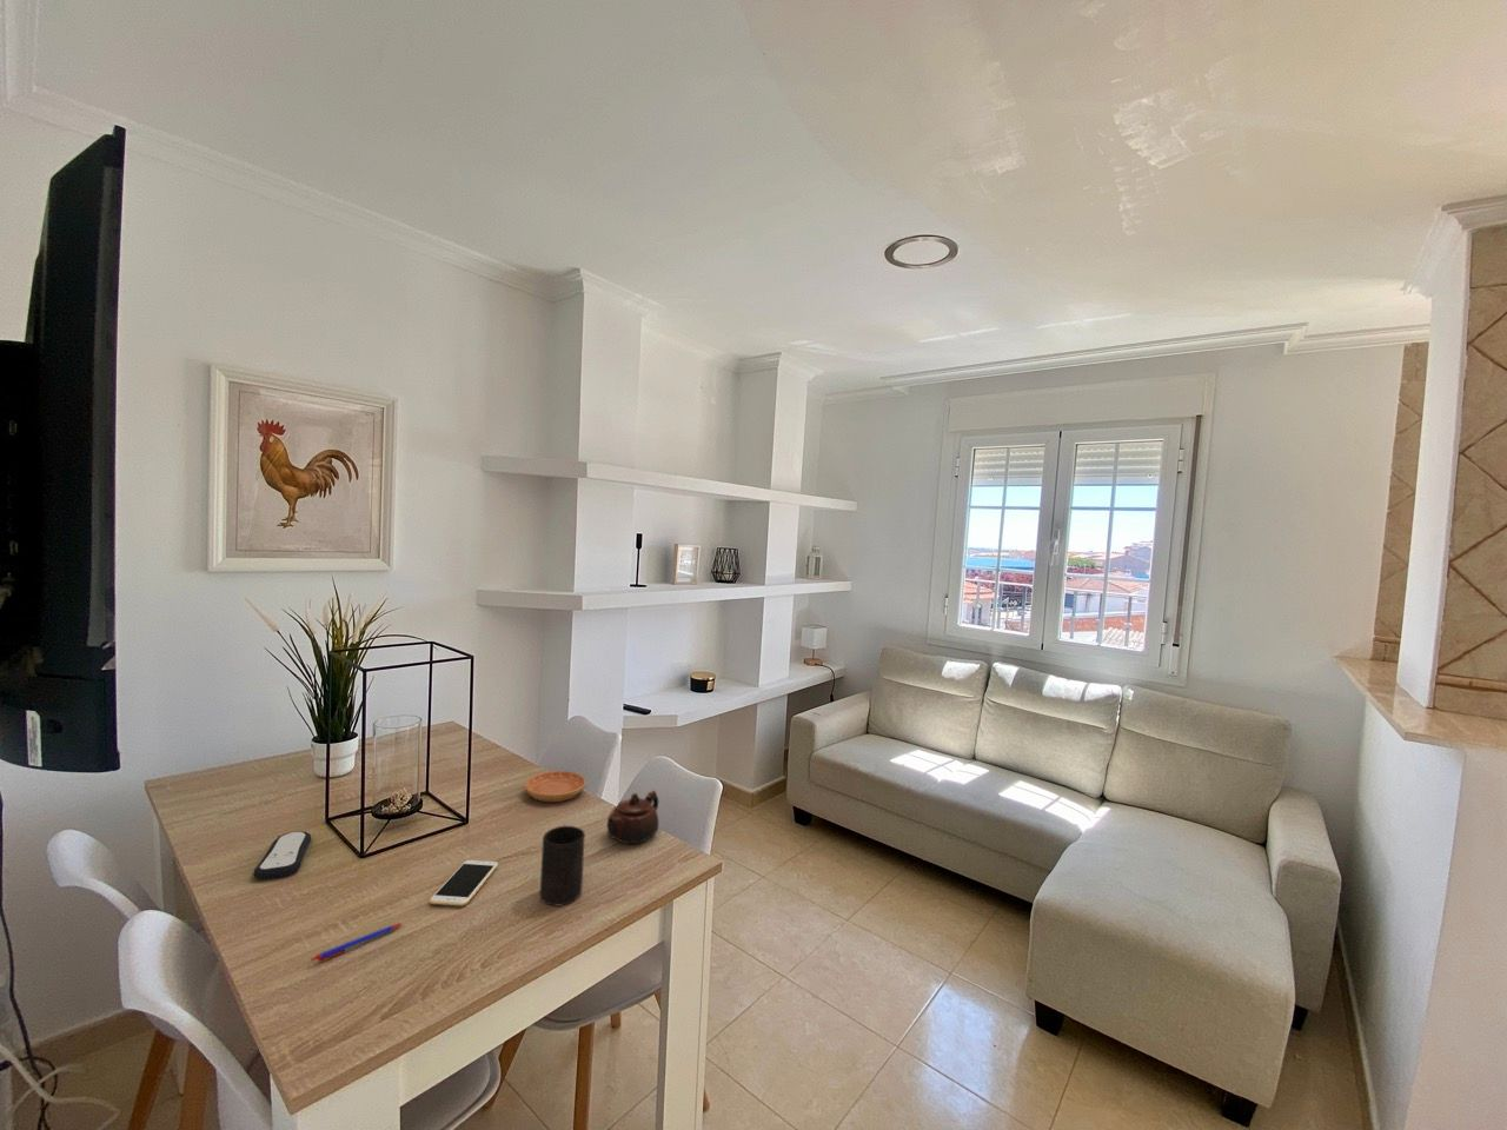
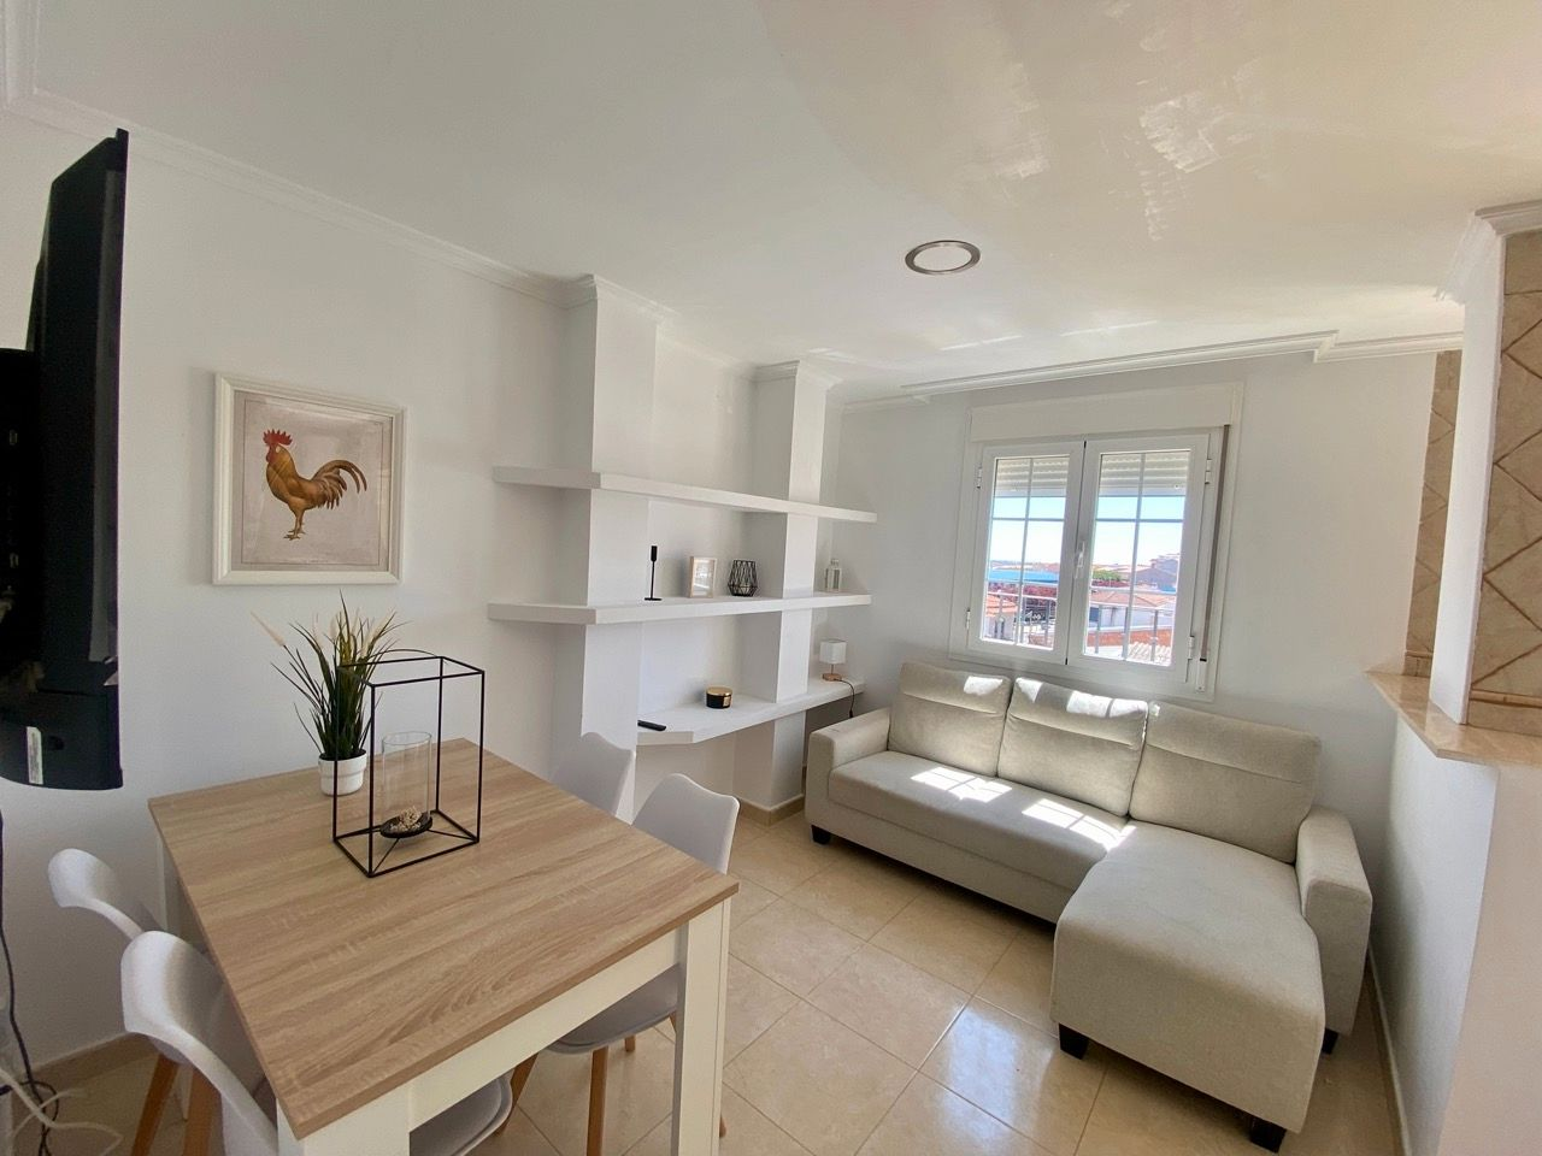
- remote control [253,830,312,881]
- teapot [606,789,660,845]
- saucer [524,770,587,802]
- pen [310,921,405,963]
- cup [539,825,586,908]
- smartphone [428,859,500,908]
